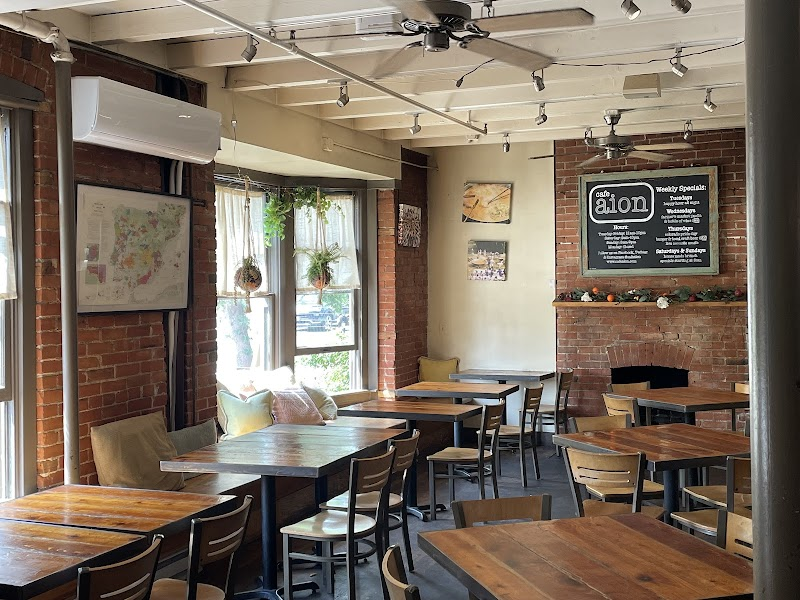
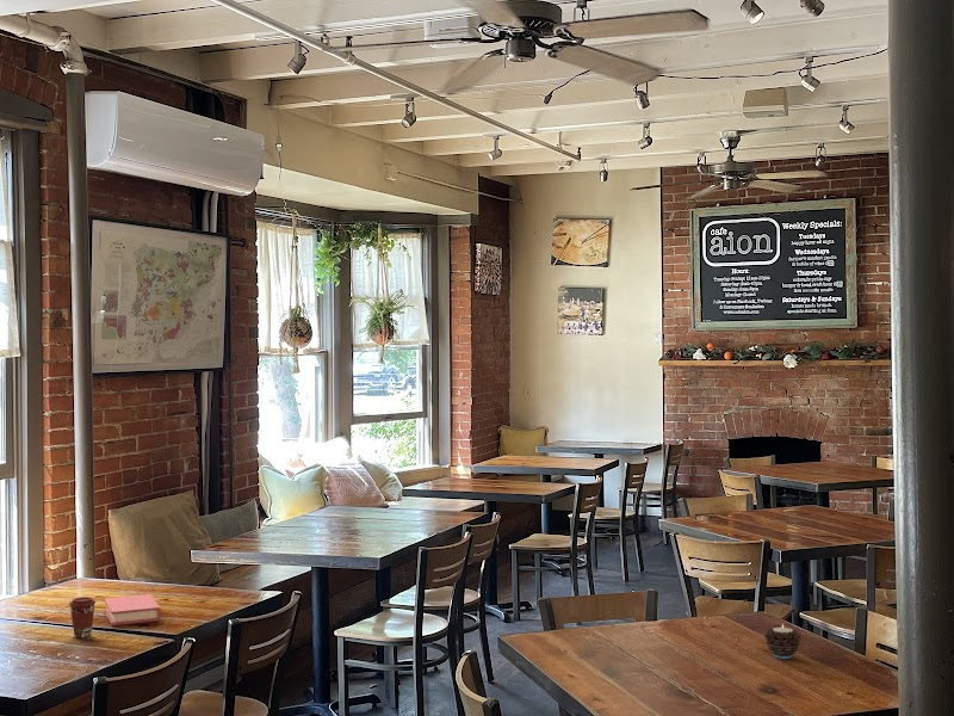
+ book [103,593,161,626]
+ coffee cup [68,595,97,638]
+ candle [763,623,801,660]
